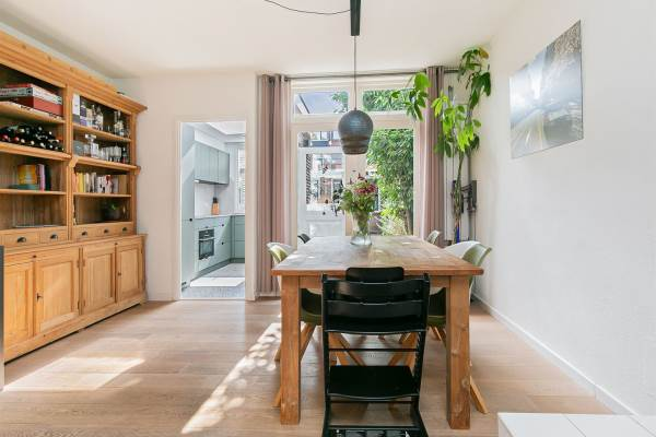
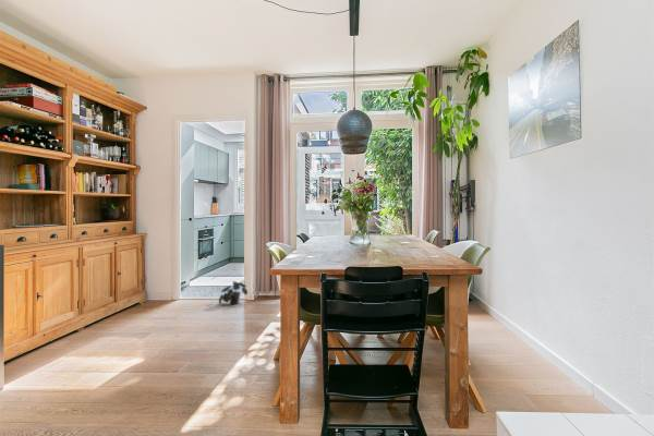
+ potted plant [218,280,249,305]
